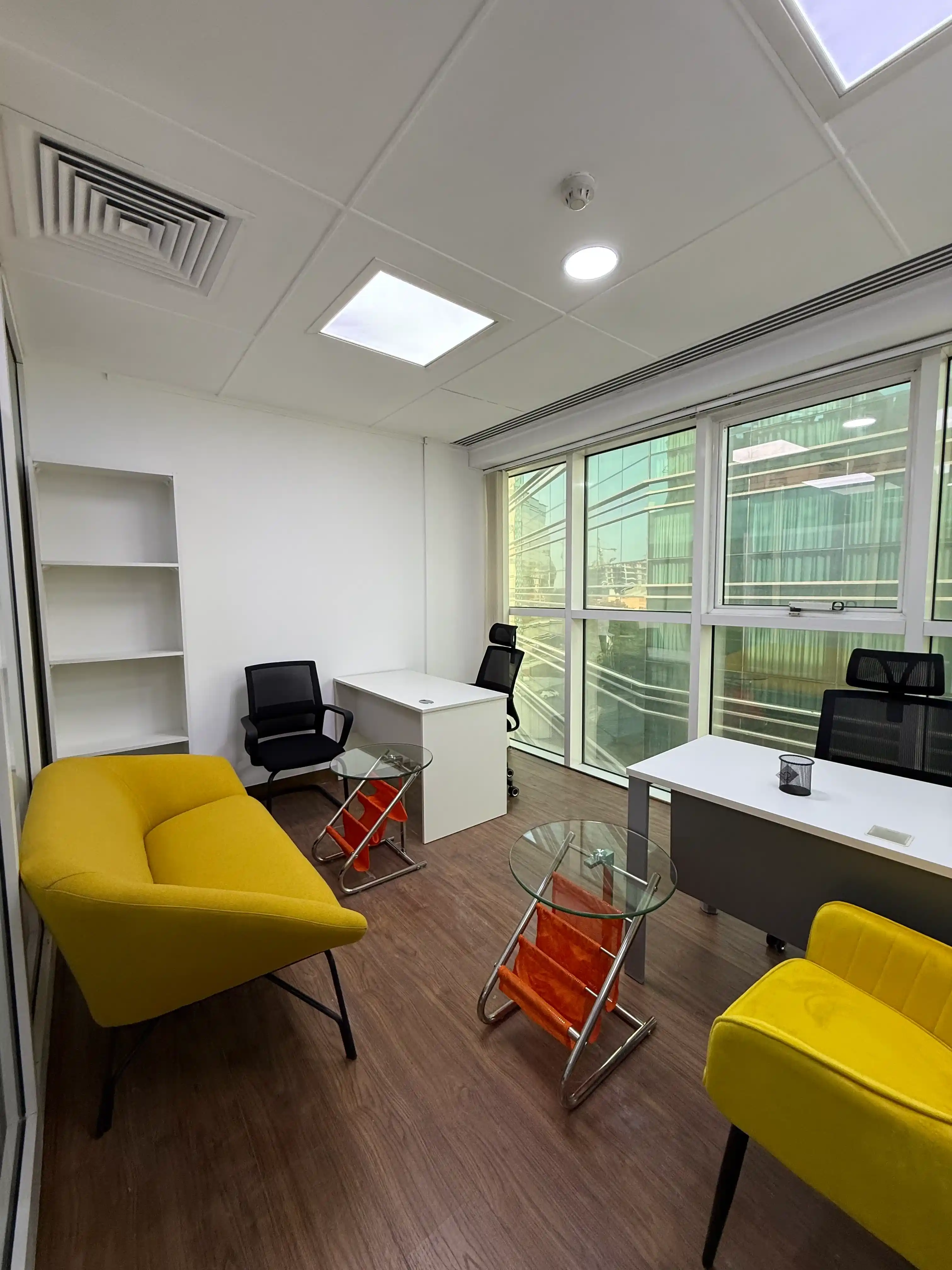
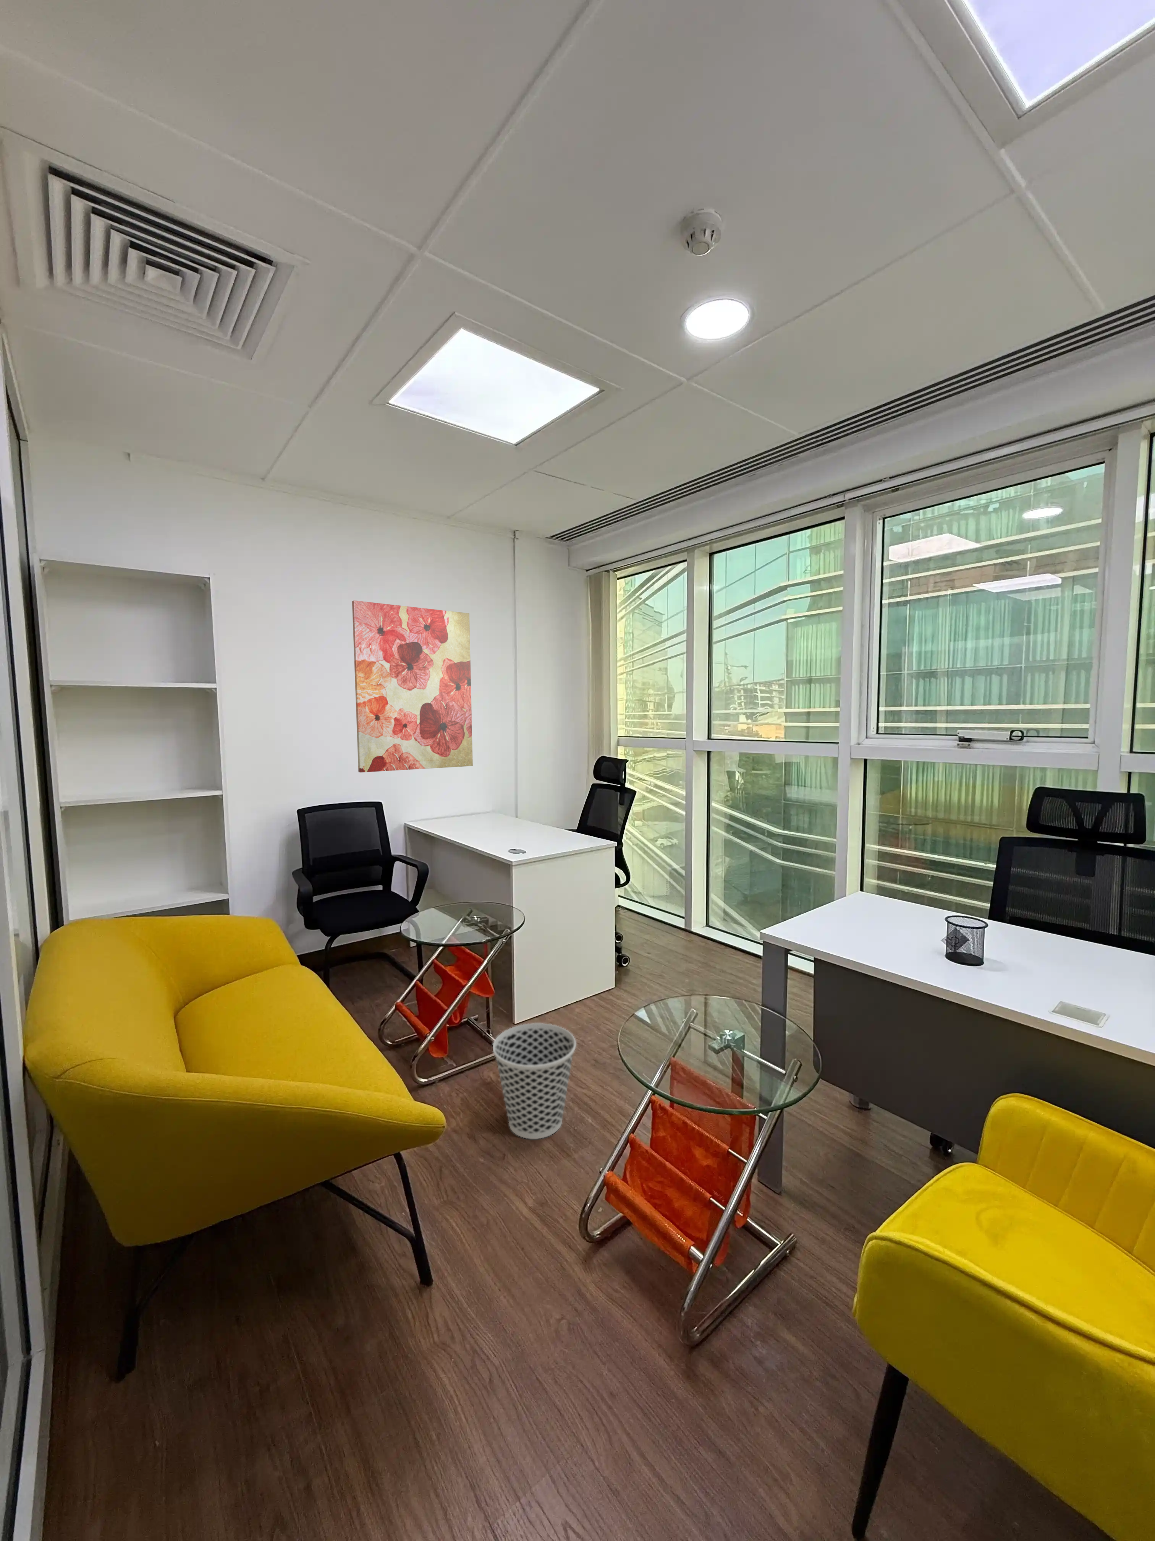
+ wastebasket [493,1023,576,1139]
+ wall art [352,601,473,773]
